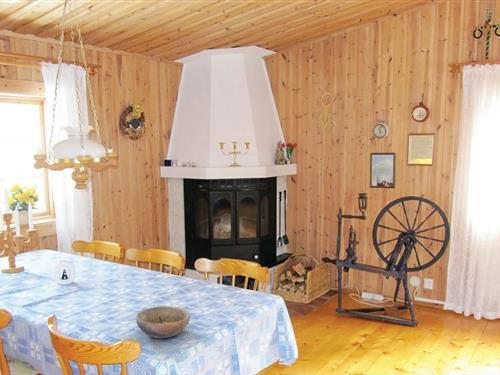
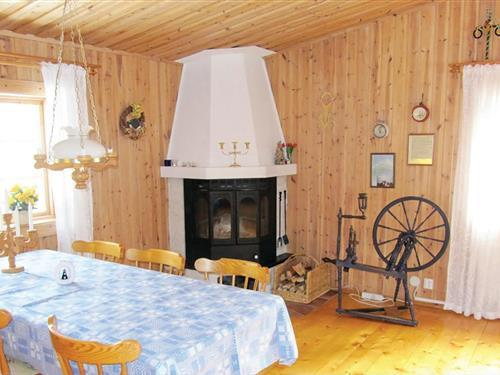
- bowl [135,305,191,339]
